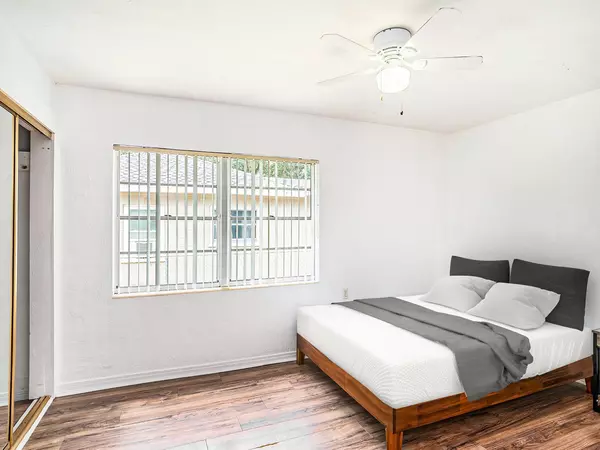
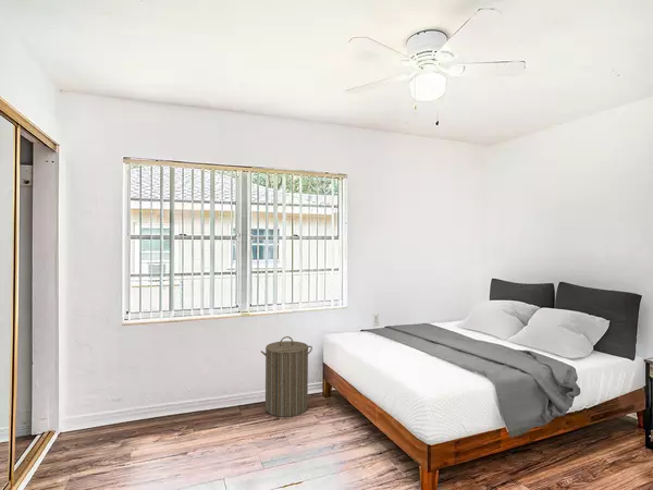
+ laundry hamper [260,335,313,418]
